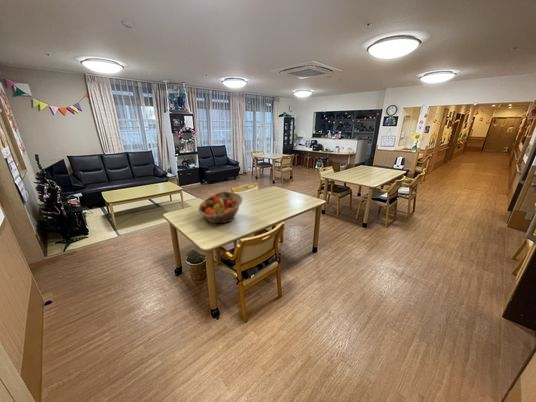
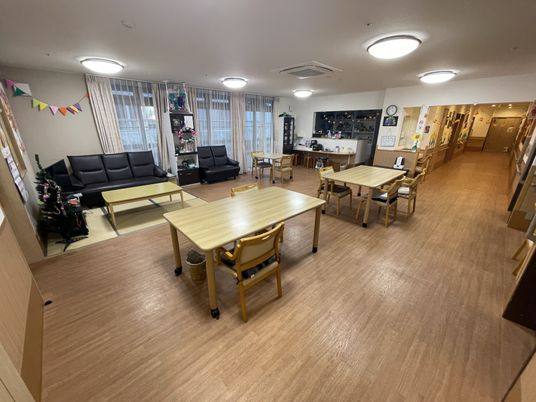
- fruit basket [197,190,244,224]
